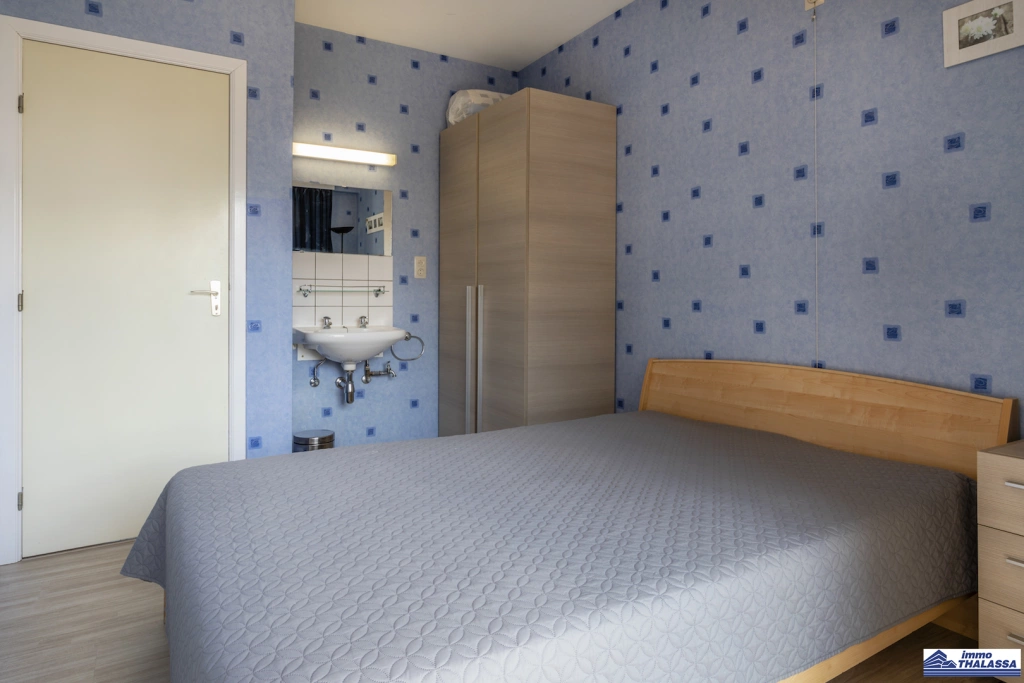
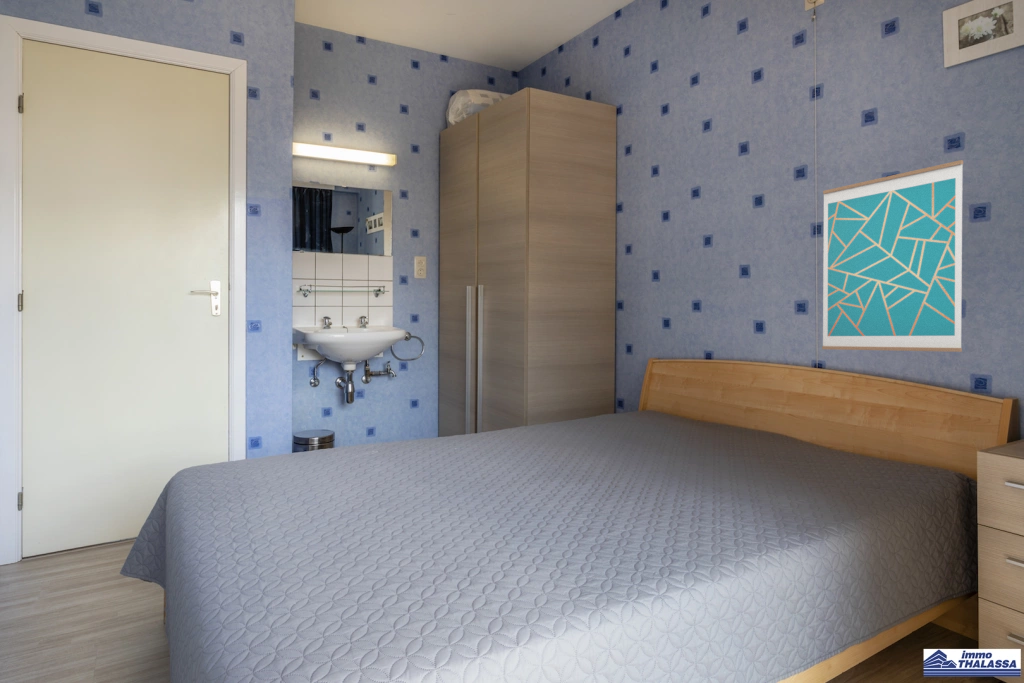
+ wall art [821,159,964,353]
